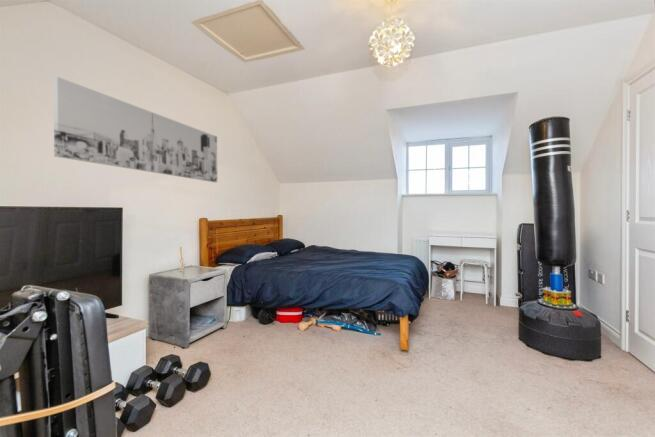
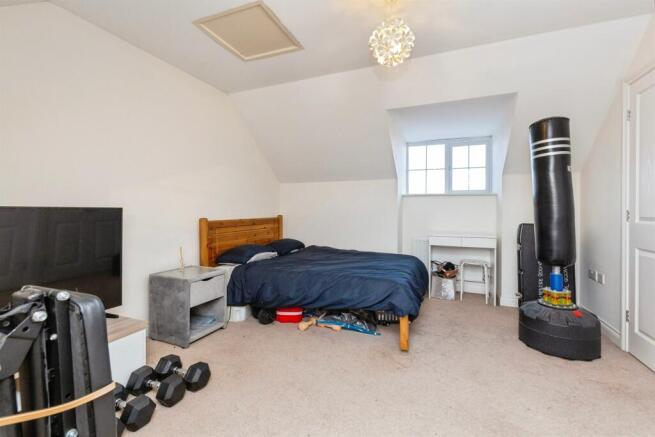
- wall art [53,75,218,183]
